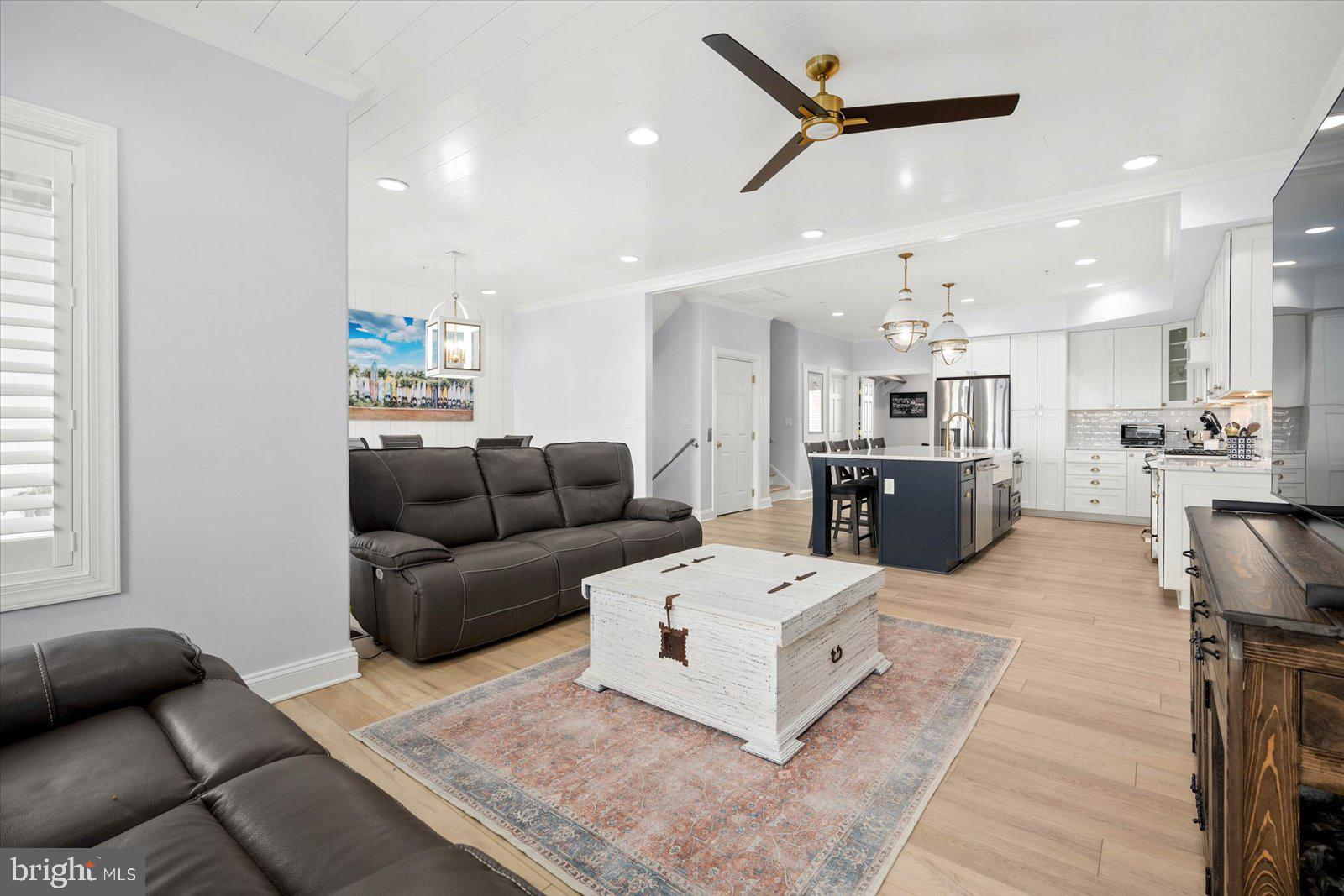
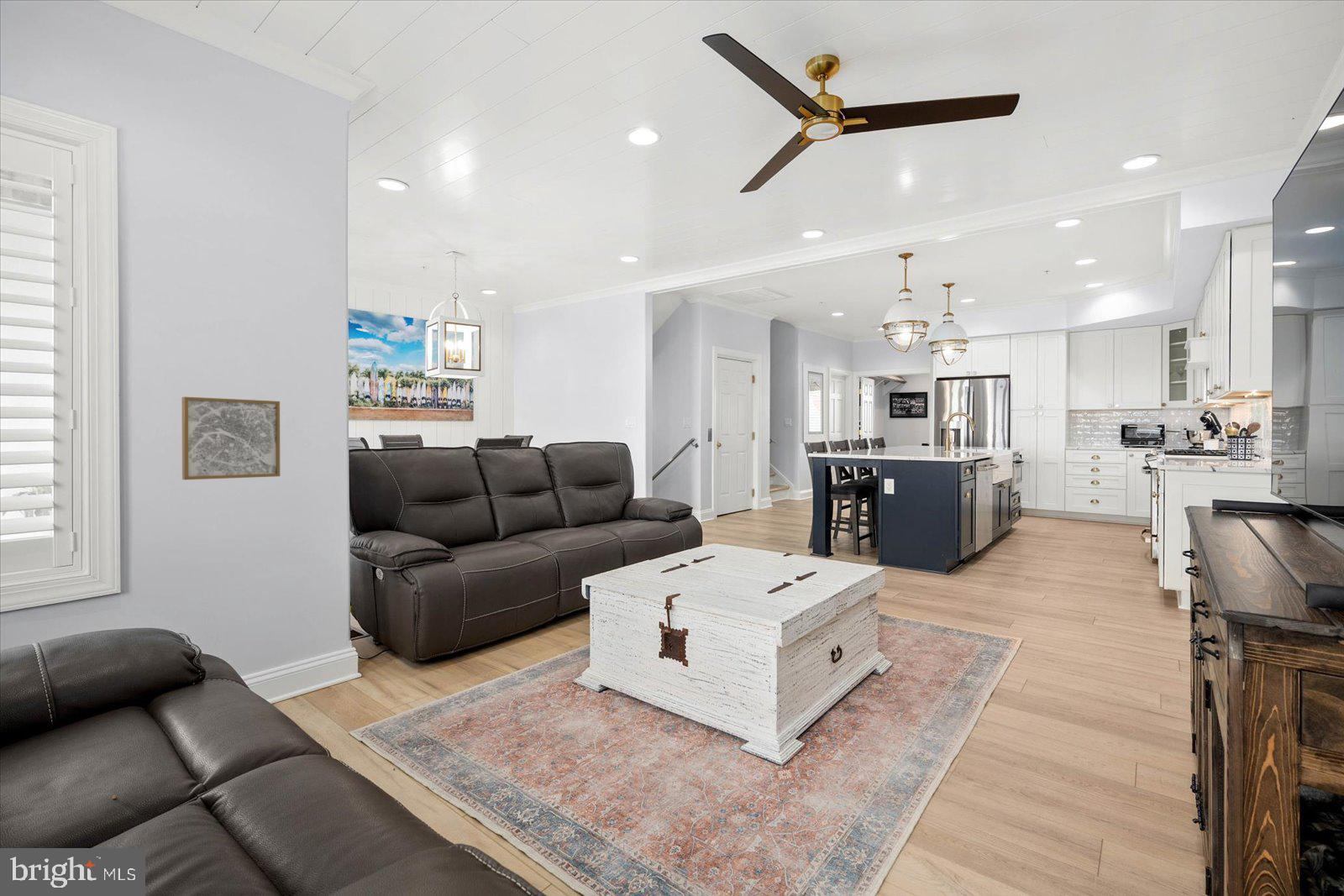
+ wall art [181,396,281,480]
